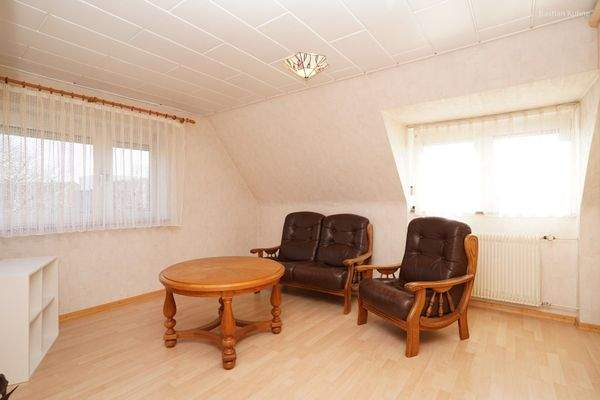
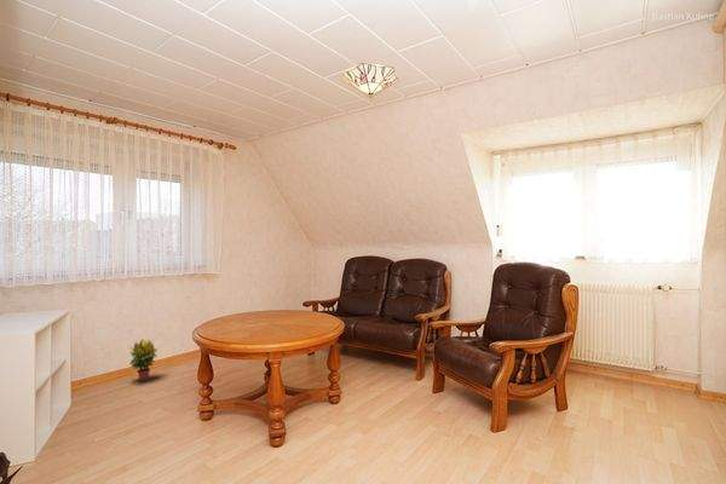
+ potted plant [128,339,159,382]
